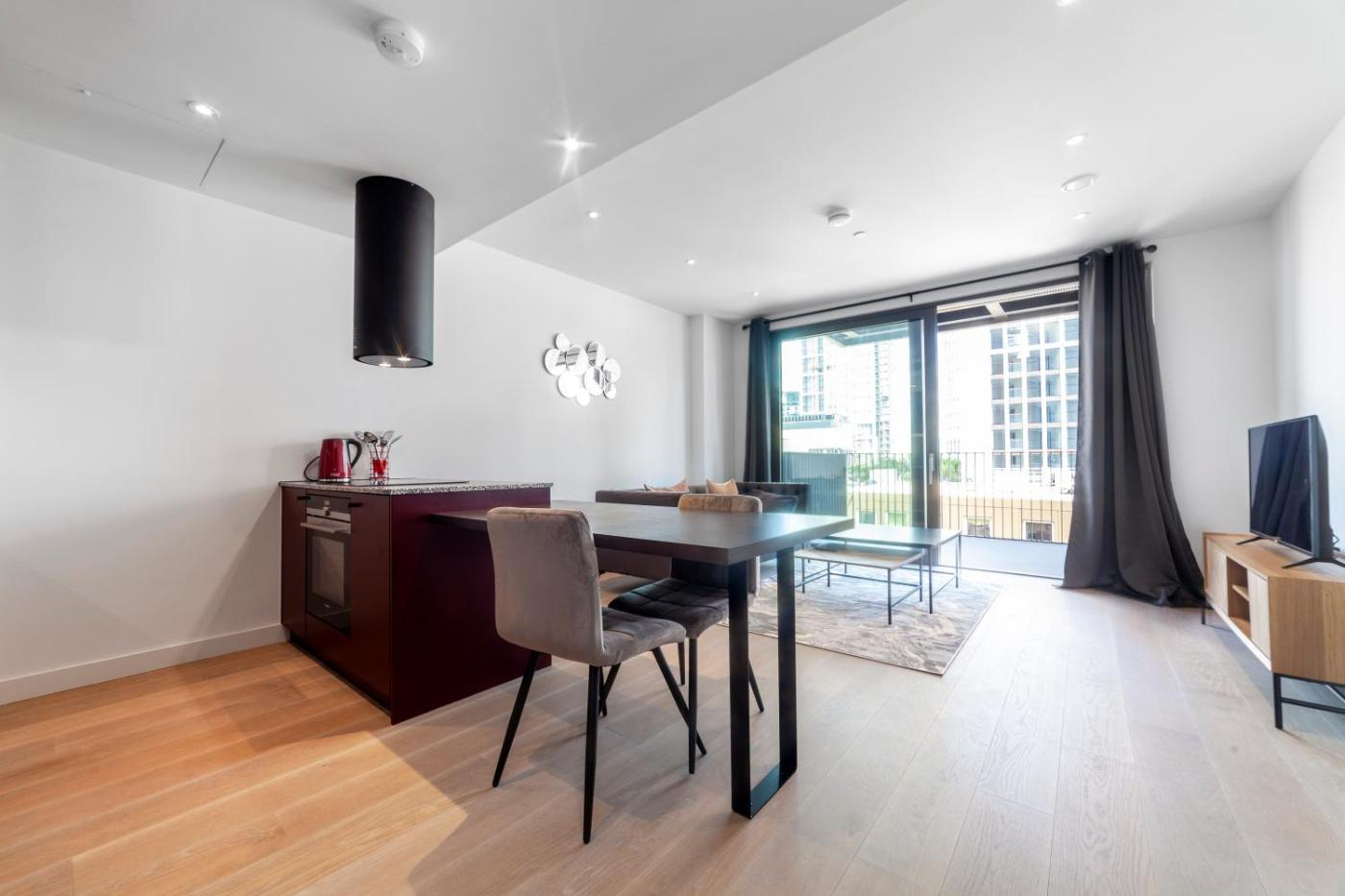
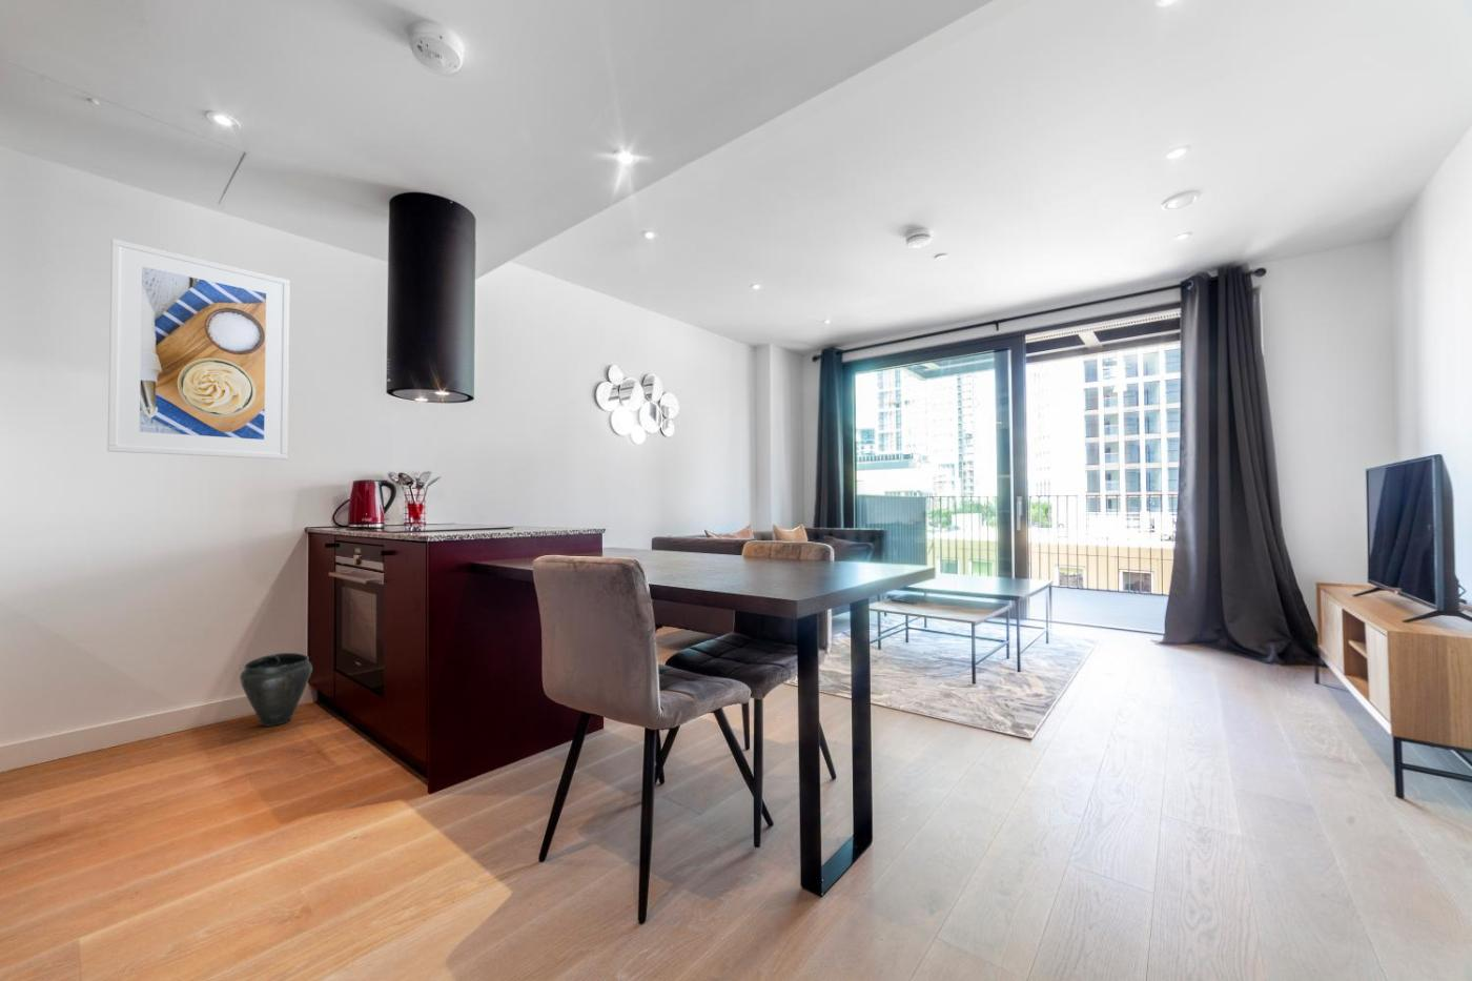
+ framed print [106,238,291,461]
+ vase [239,651,313,728]
